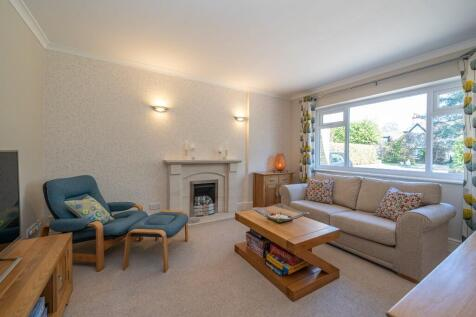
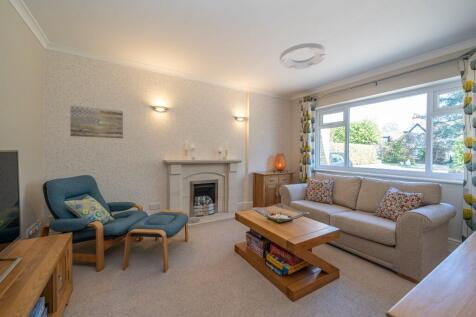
+ ceiling light [279,42,328,70]
+ wall art [69,104,124,139]
